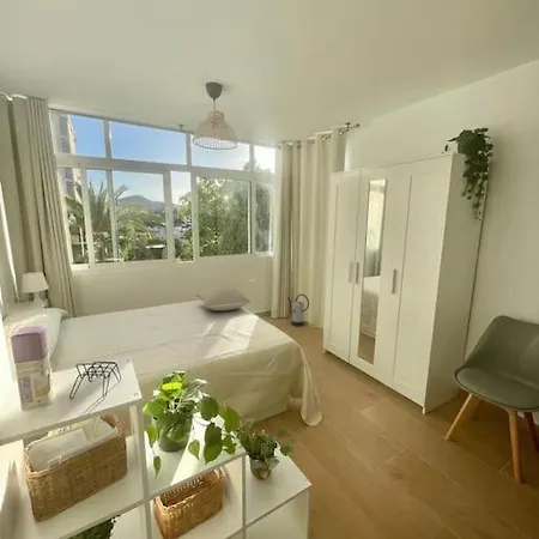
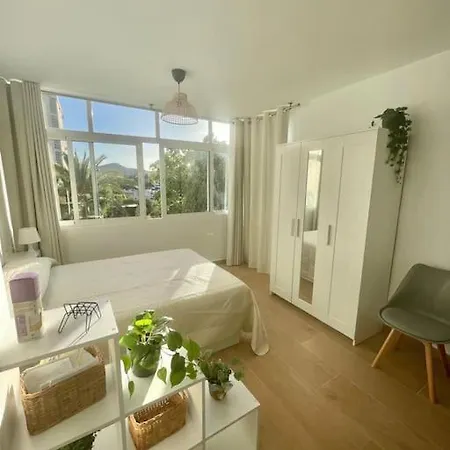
- pillow [195,286,252,311]
- watering can [286,293,310,327]
